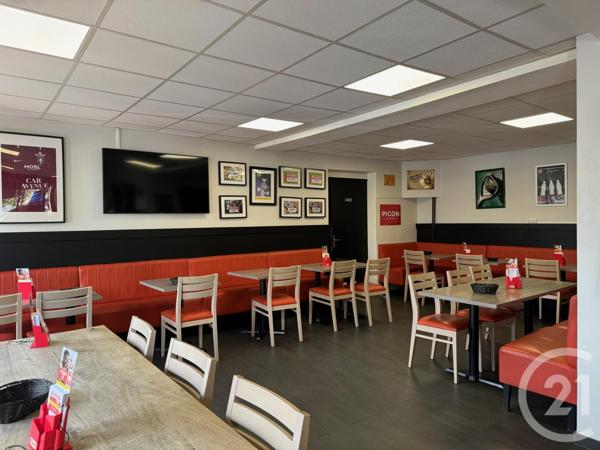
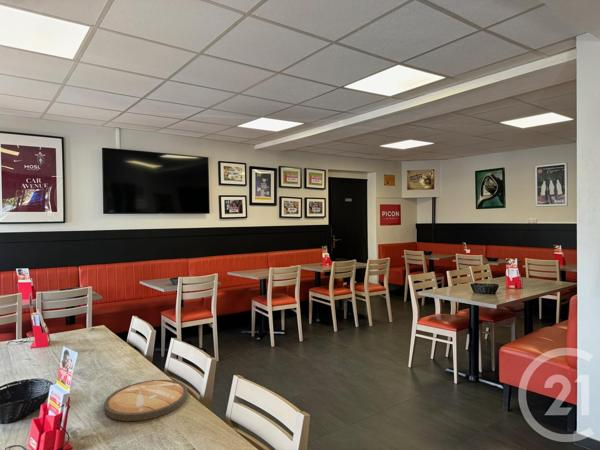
+ bread [103,379,189,422]
